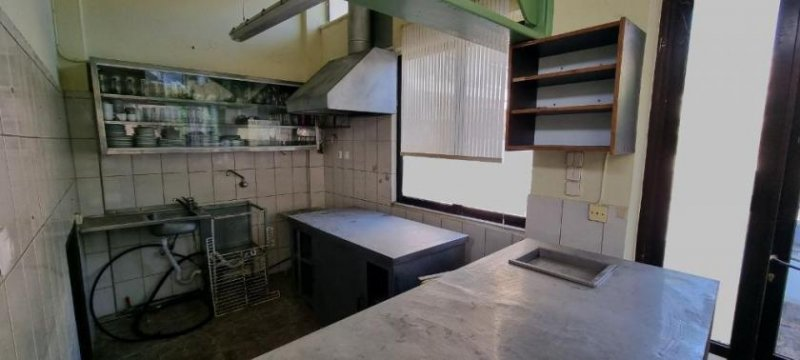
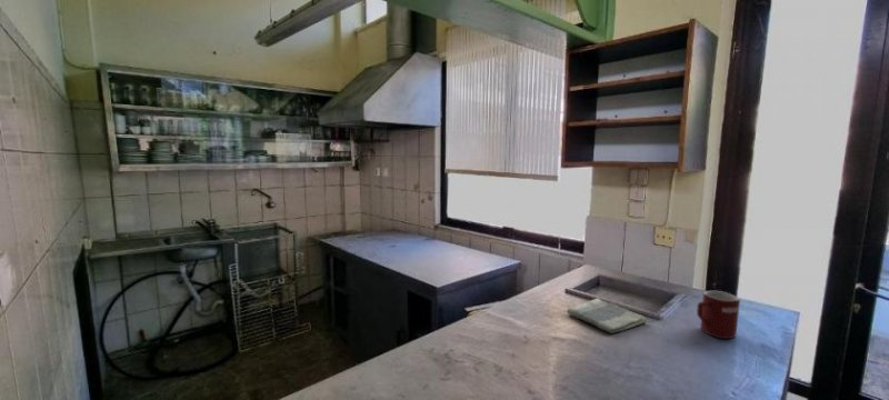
+ mug [696,290,741,340]
+ dish towel [566,297,648,334]
